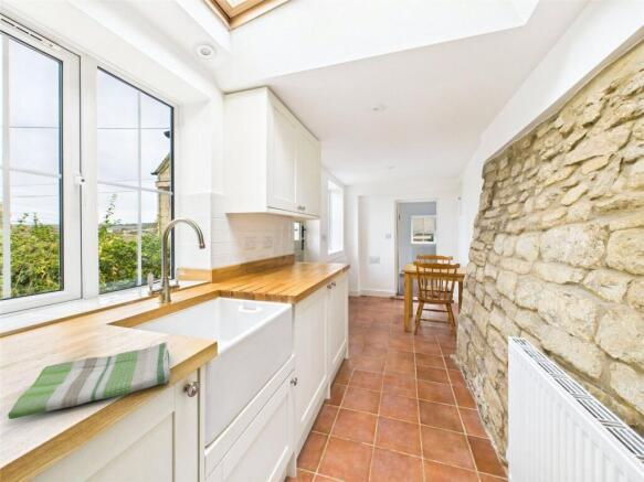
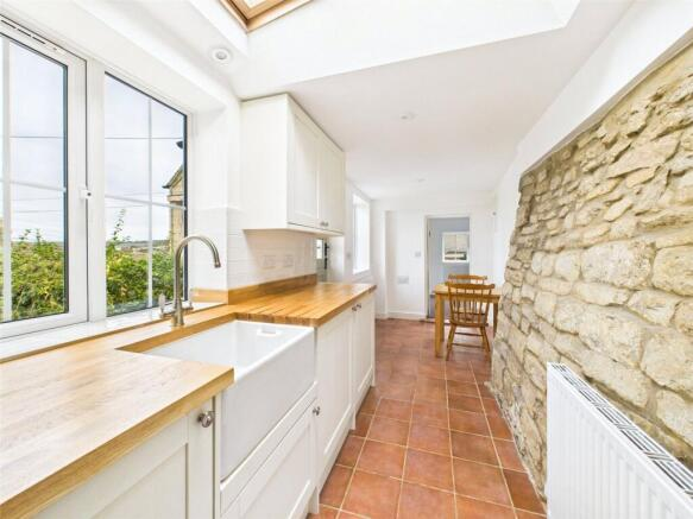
- dish towel [7,341,171,420]
